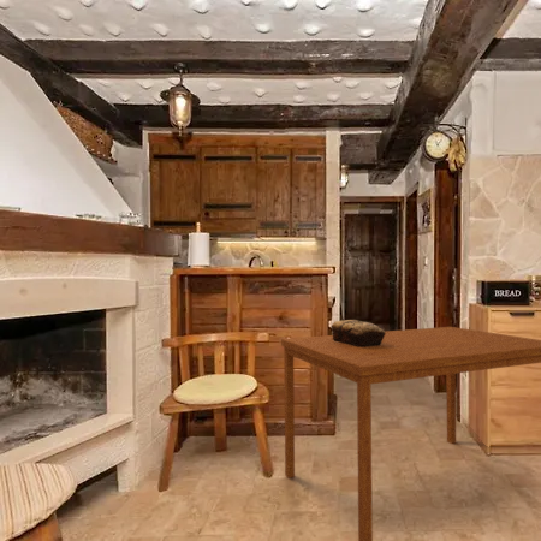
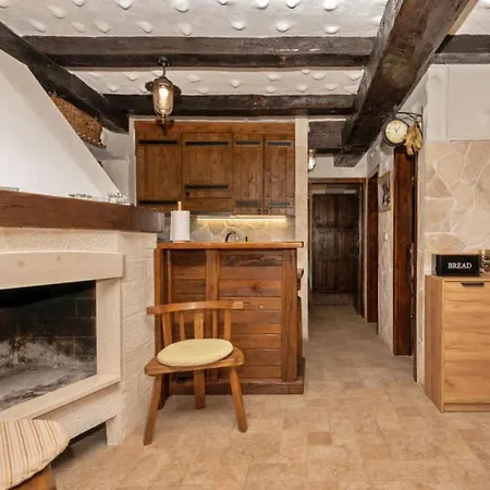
- dining table [280,326,541,541]
- bread loaf [329,319,386,347]
